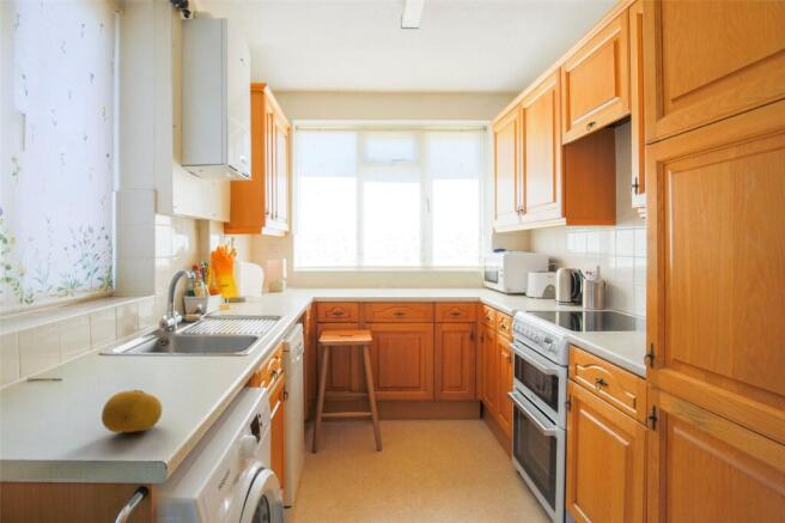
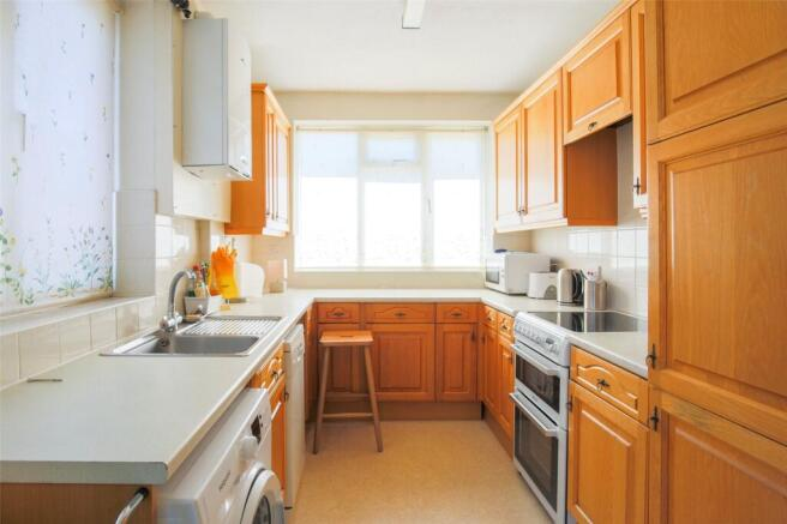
- fruit [101,389,163,433]
